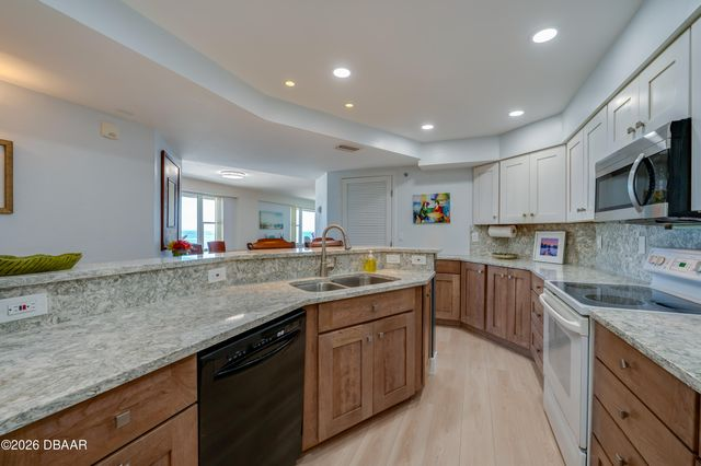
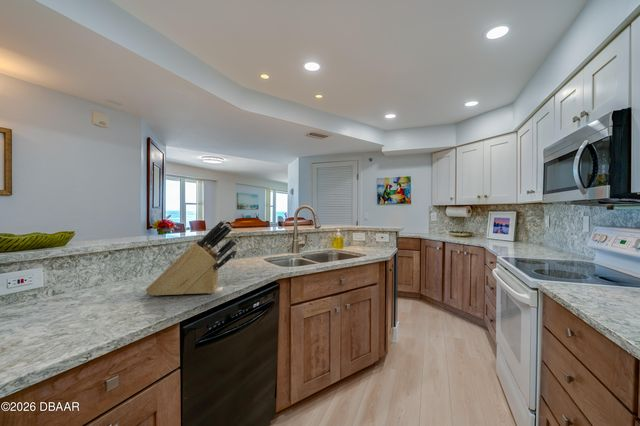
+ knife block [145,219,240,297]
